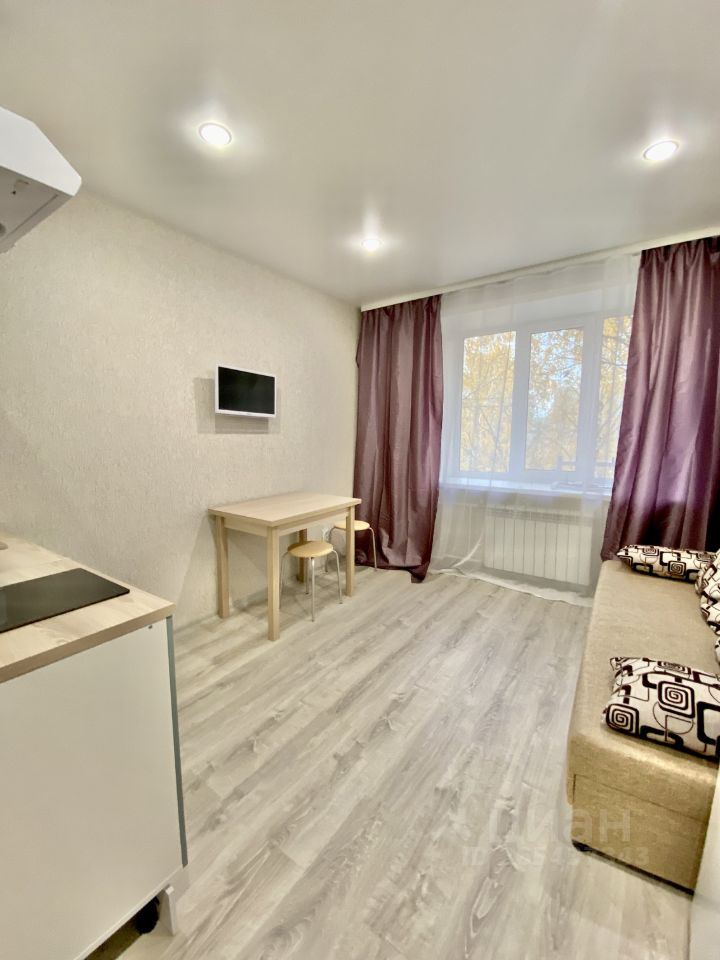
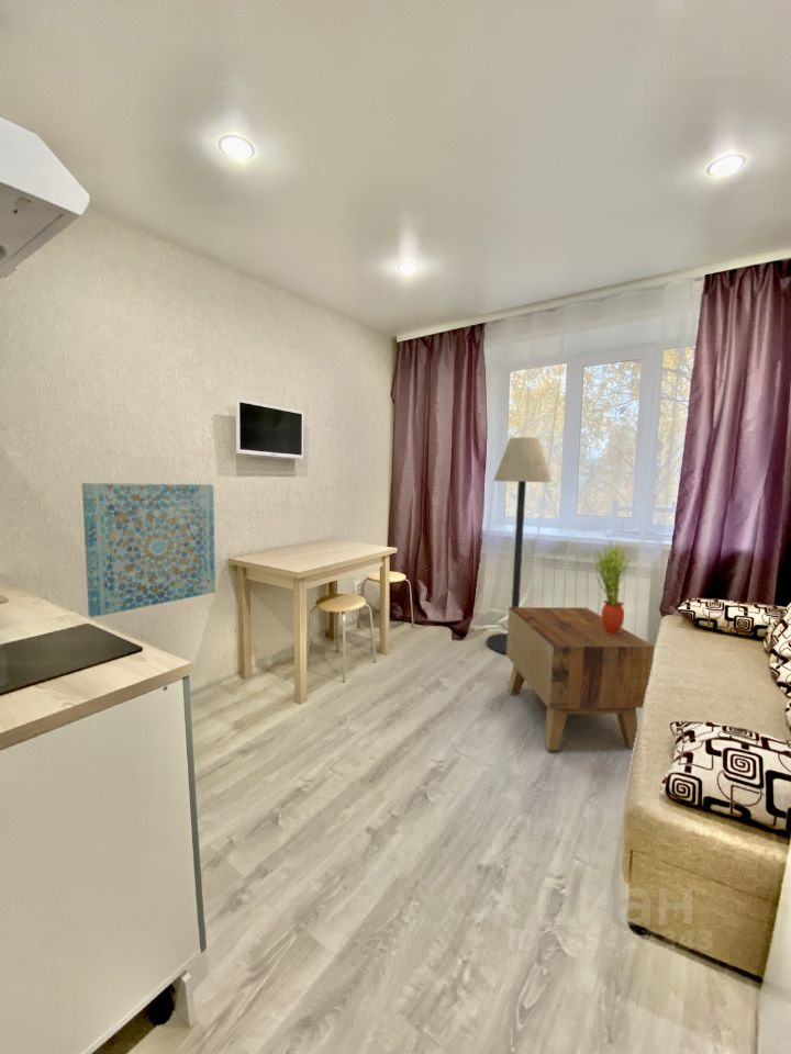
+ floor lamp [486,437,553,655]
+ side table [505,606,655,751]
+ potted plant [592,540,632,635]
+ wall art [81,482,216,618]
